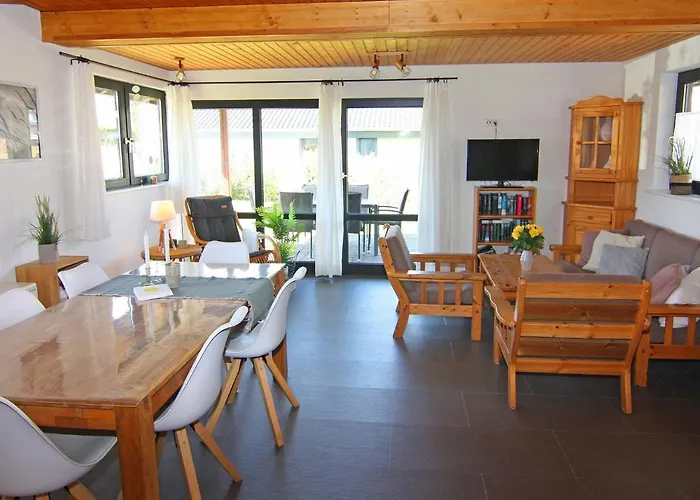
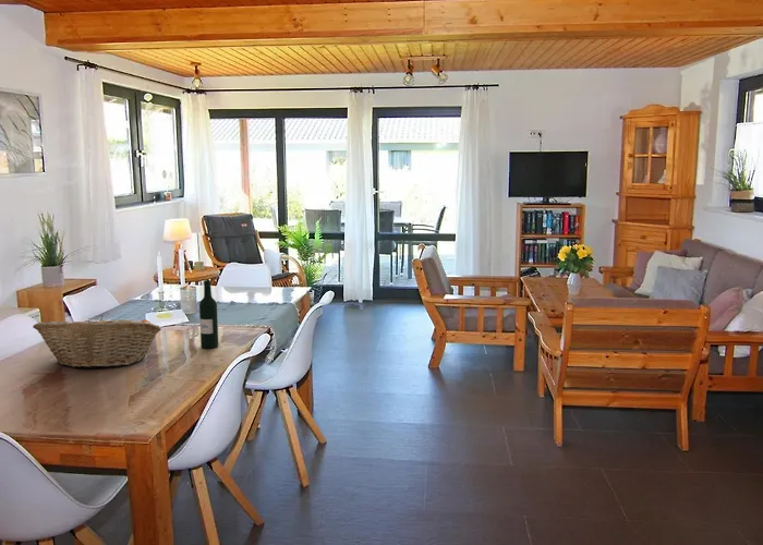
+ wine bottle [198,279,219,349]
+ fruit basket [32,314,162,370]
